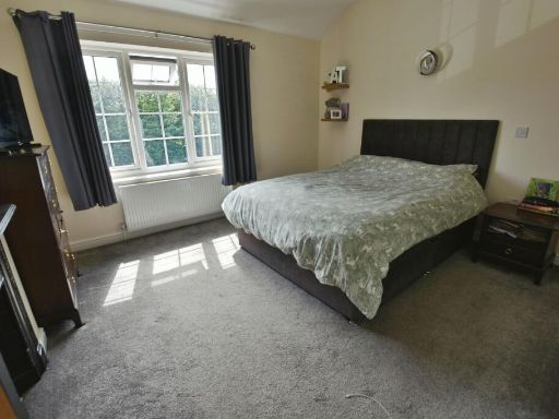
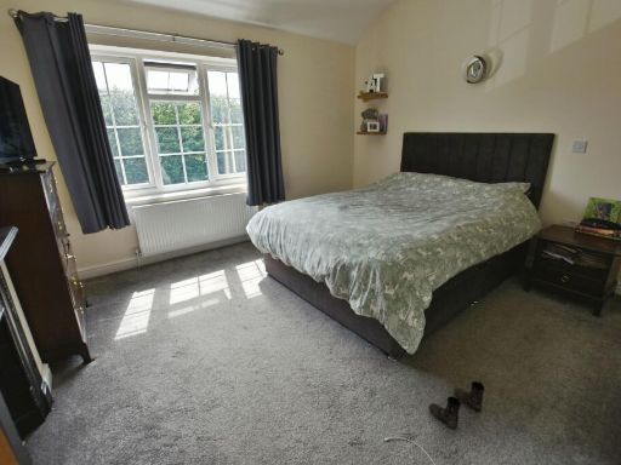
+ boots [428,380,485,430]
